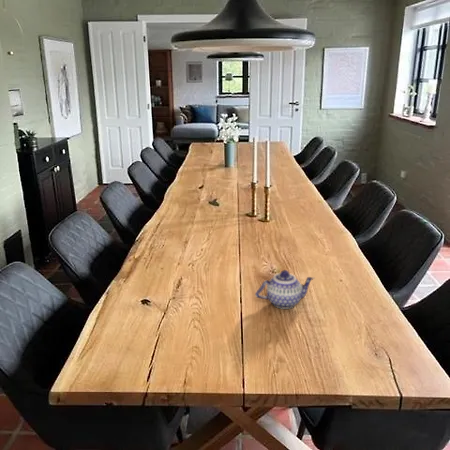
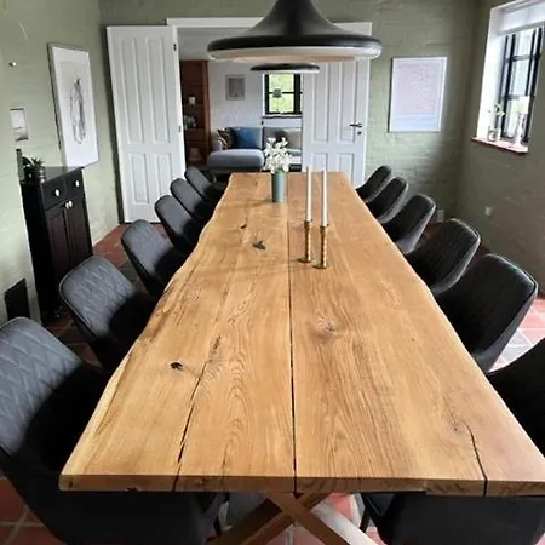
- teapot [254,269,315,310]
